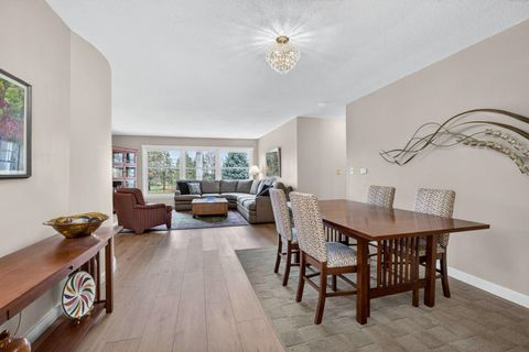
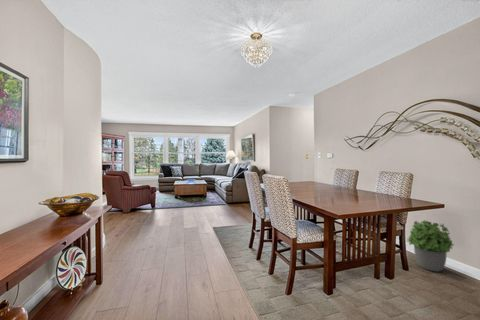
+ potted plant [406,219,455,272]
